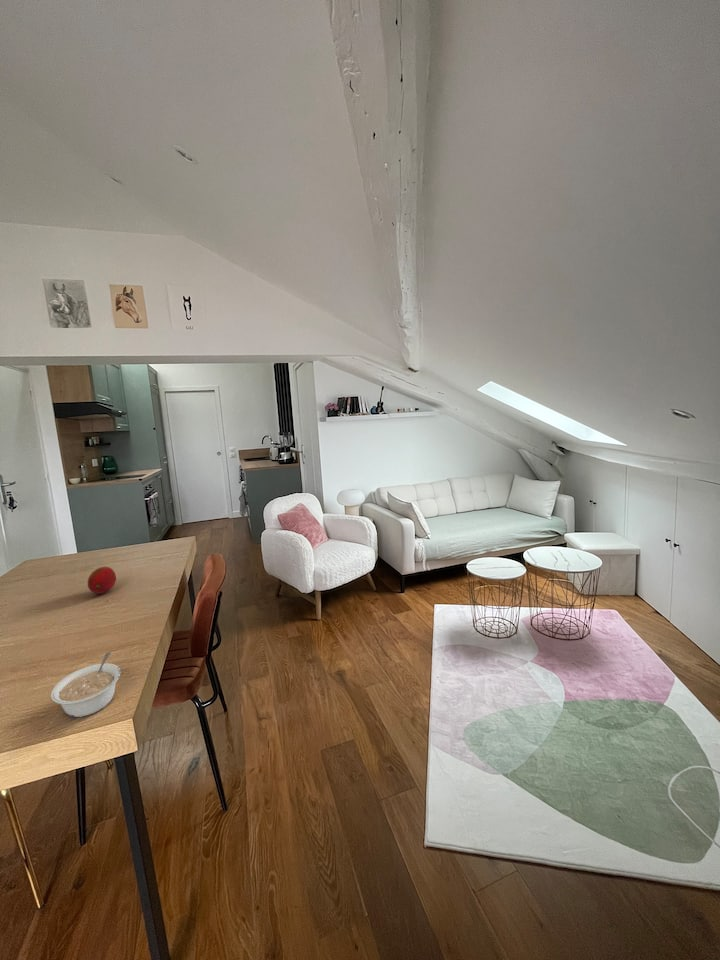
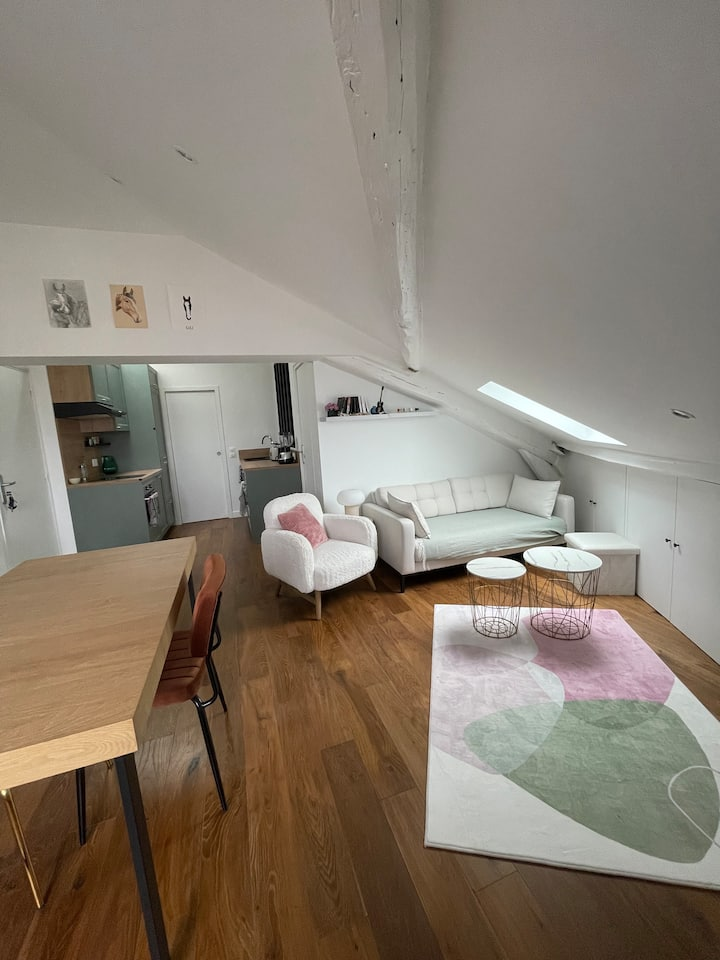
- legume [50,651,122,718]
- fruit [87,566,117,595]
